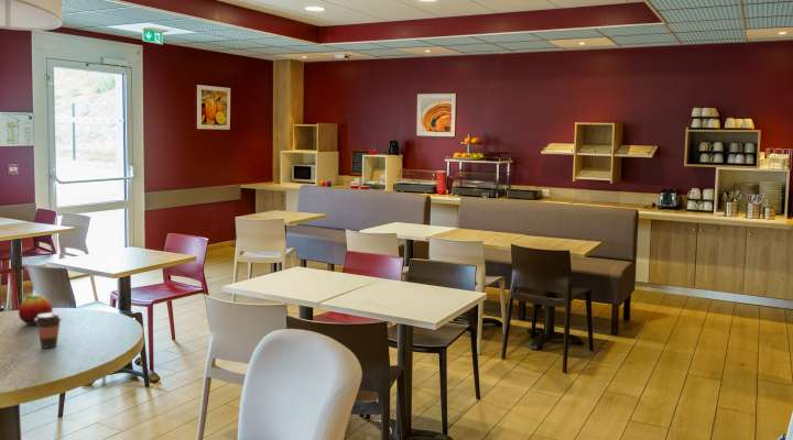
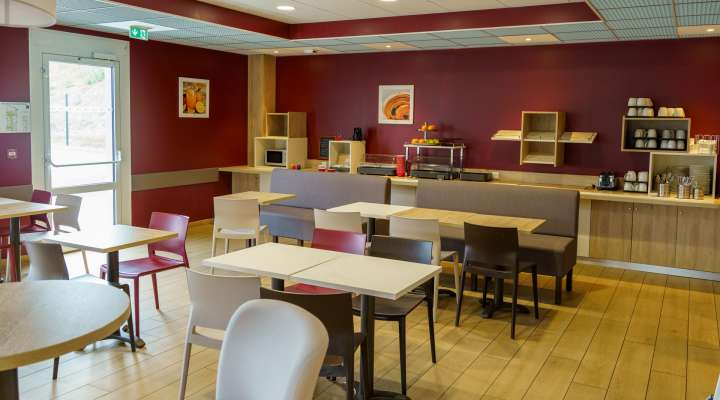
- coffee cup [34,312,63,349]
- fruit [18,294,54,326]
